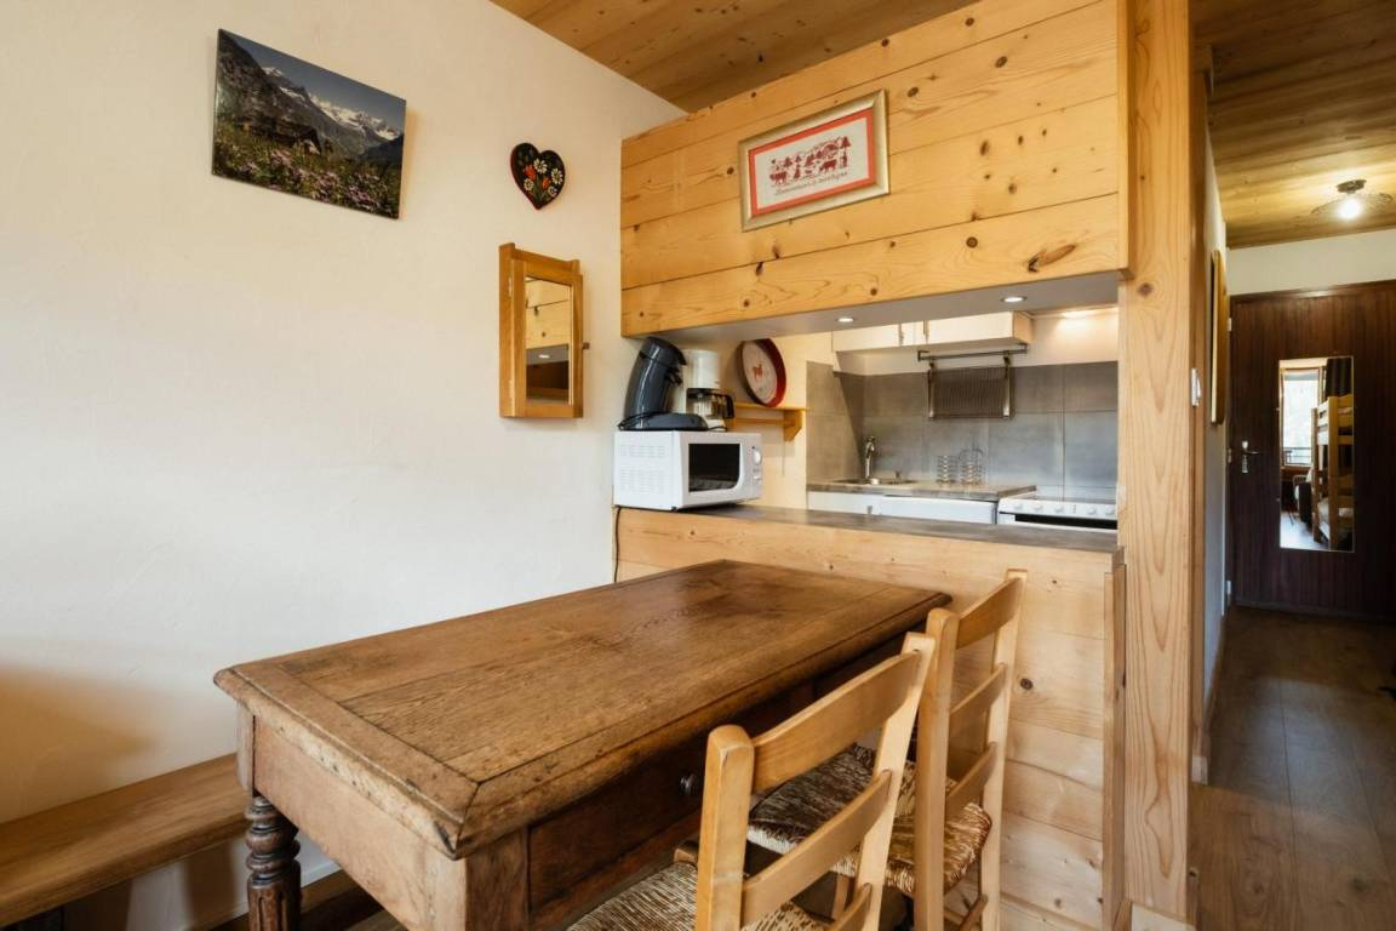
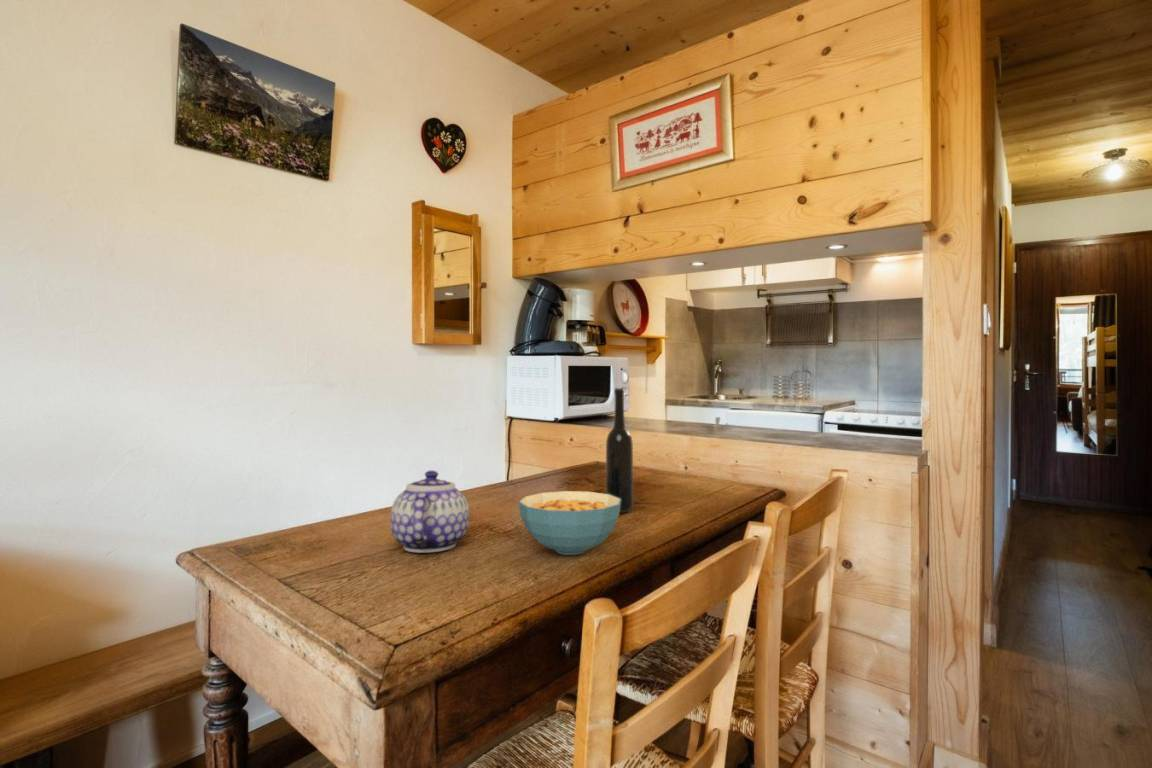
+ cereal bowl [518,490,621,556]
+ teapot [389,469,470,554]
+ bottle [605,387,634,514]
